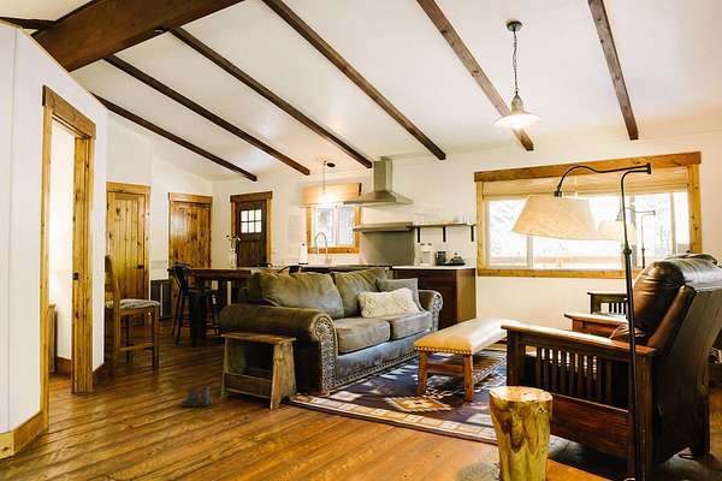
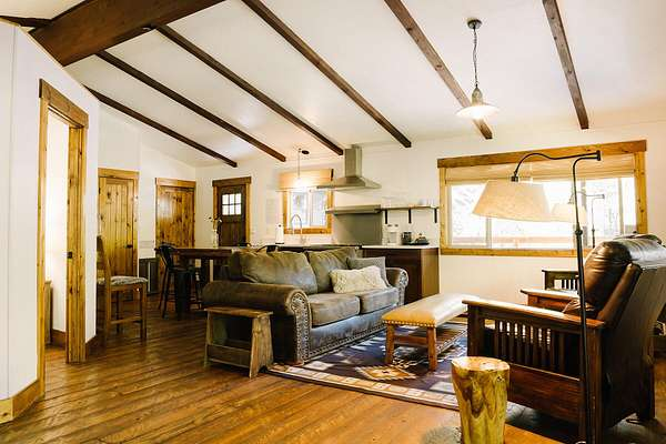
- boots [180,386,214,410]
